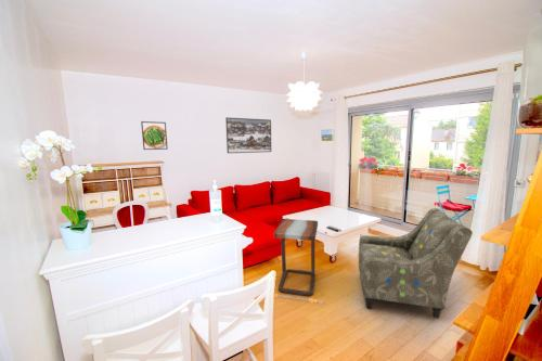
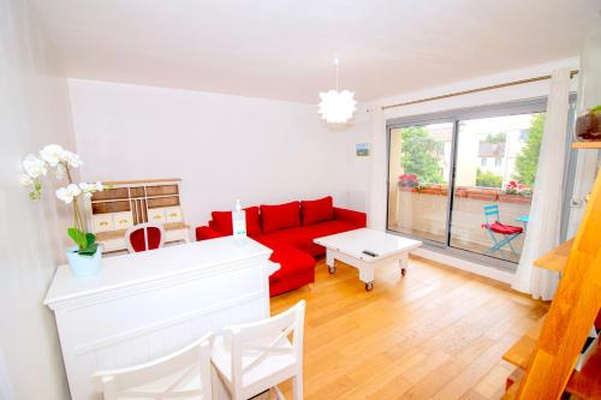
- side table [273,218,324,305]
- armchair [358,207,474,320]
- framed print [140,120,169,151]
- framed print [224,116,272,154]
